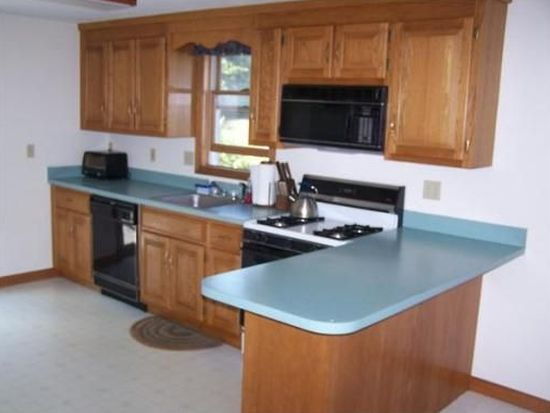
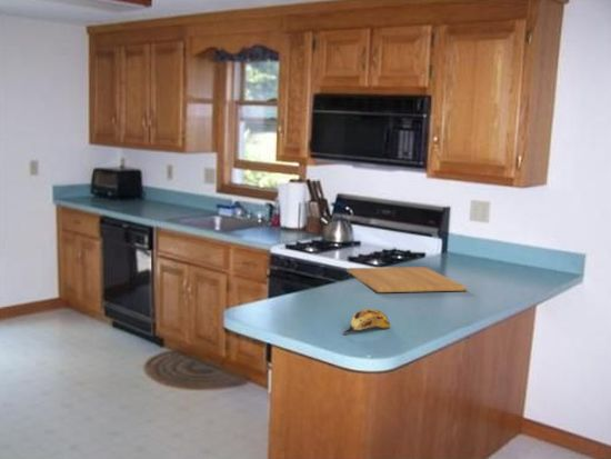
+ chopping board [344,266,469,293]
+ banana [342,308,391,336]
